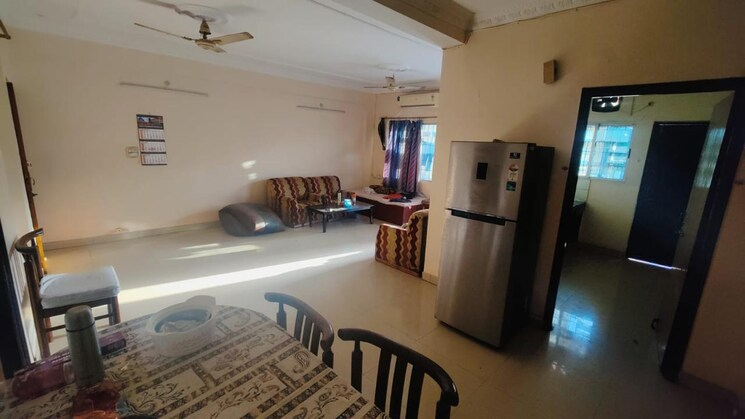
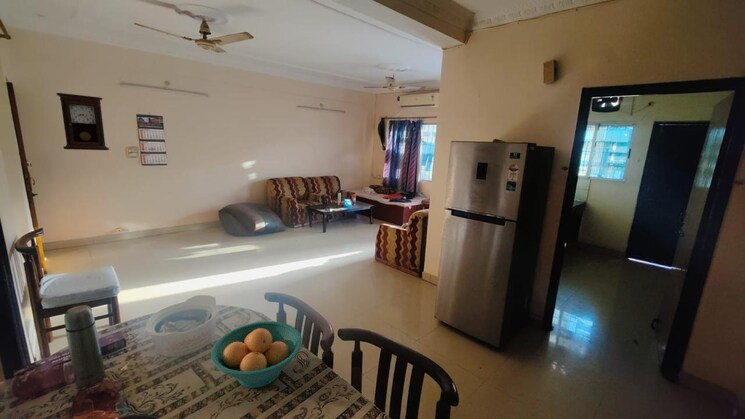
+ fruit bowl [210,320,303,389]
+ pendulum clock [55,92,110,151]
